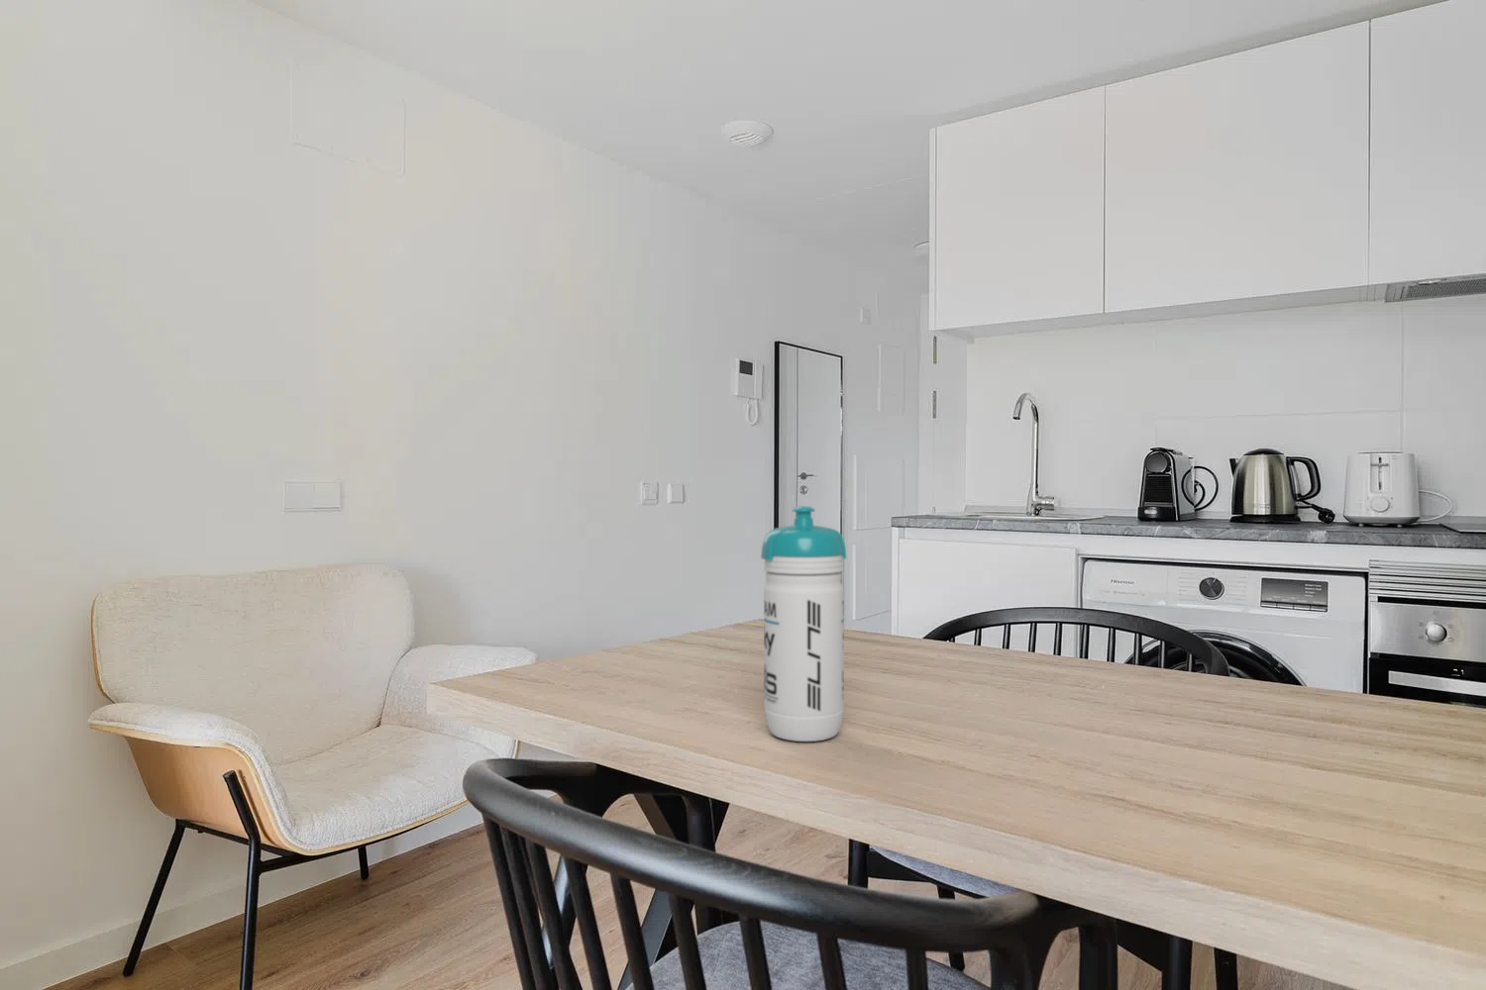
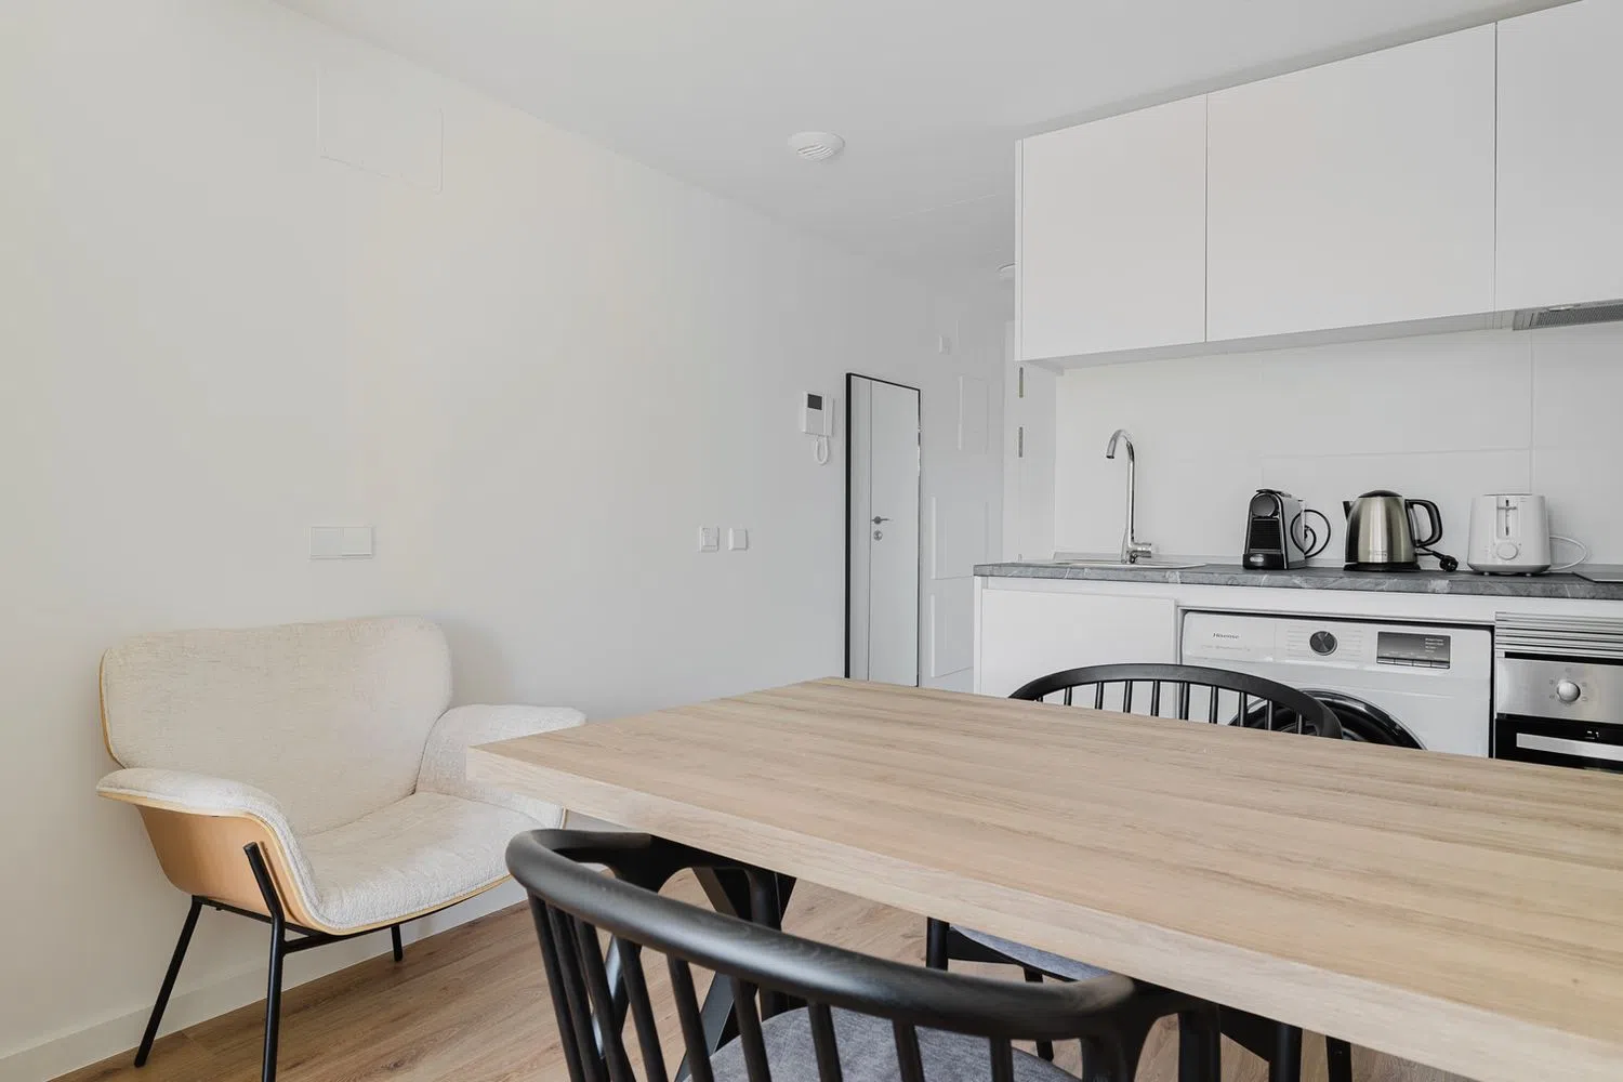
- water bottle [760,505,847,742]
